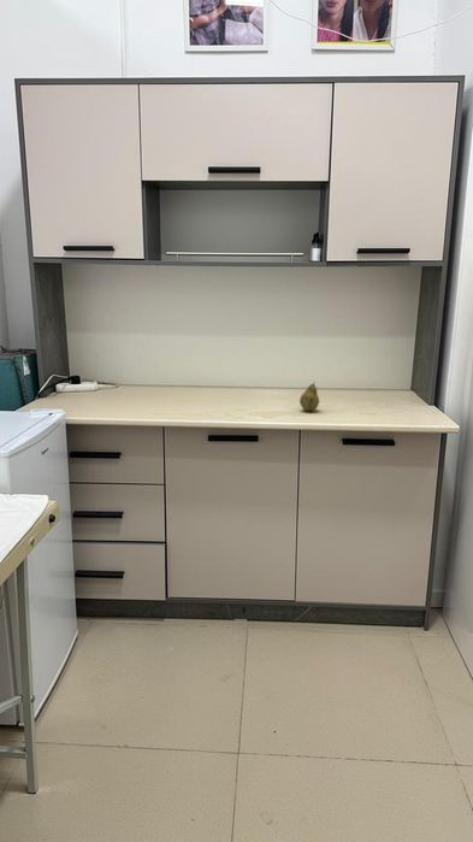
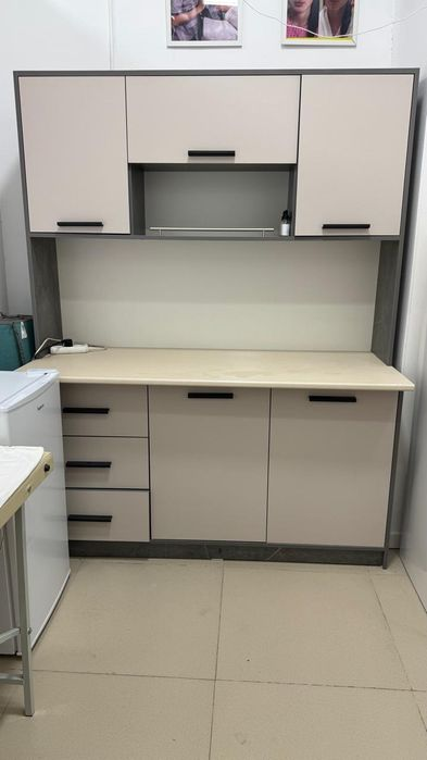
- fruit [298,382,320,412]
